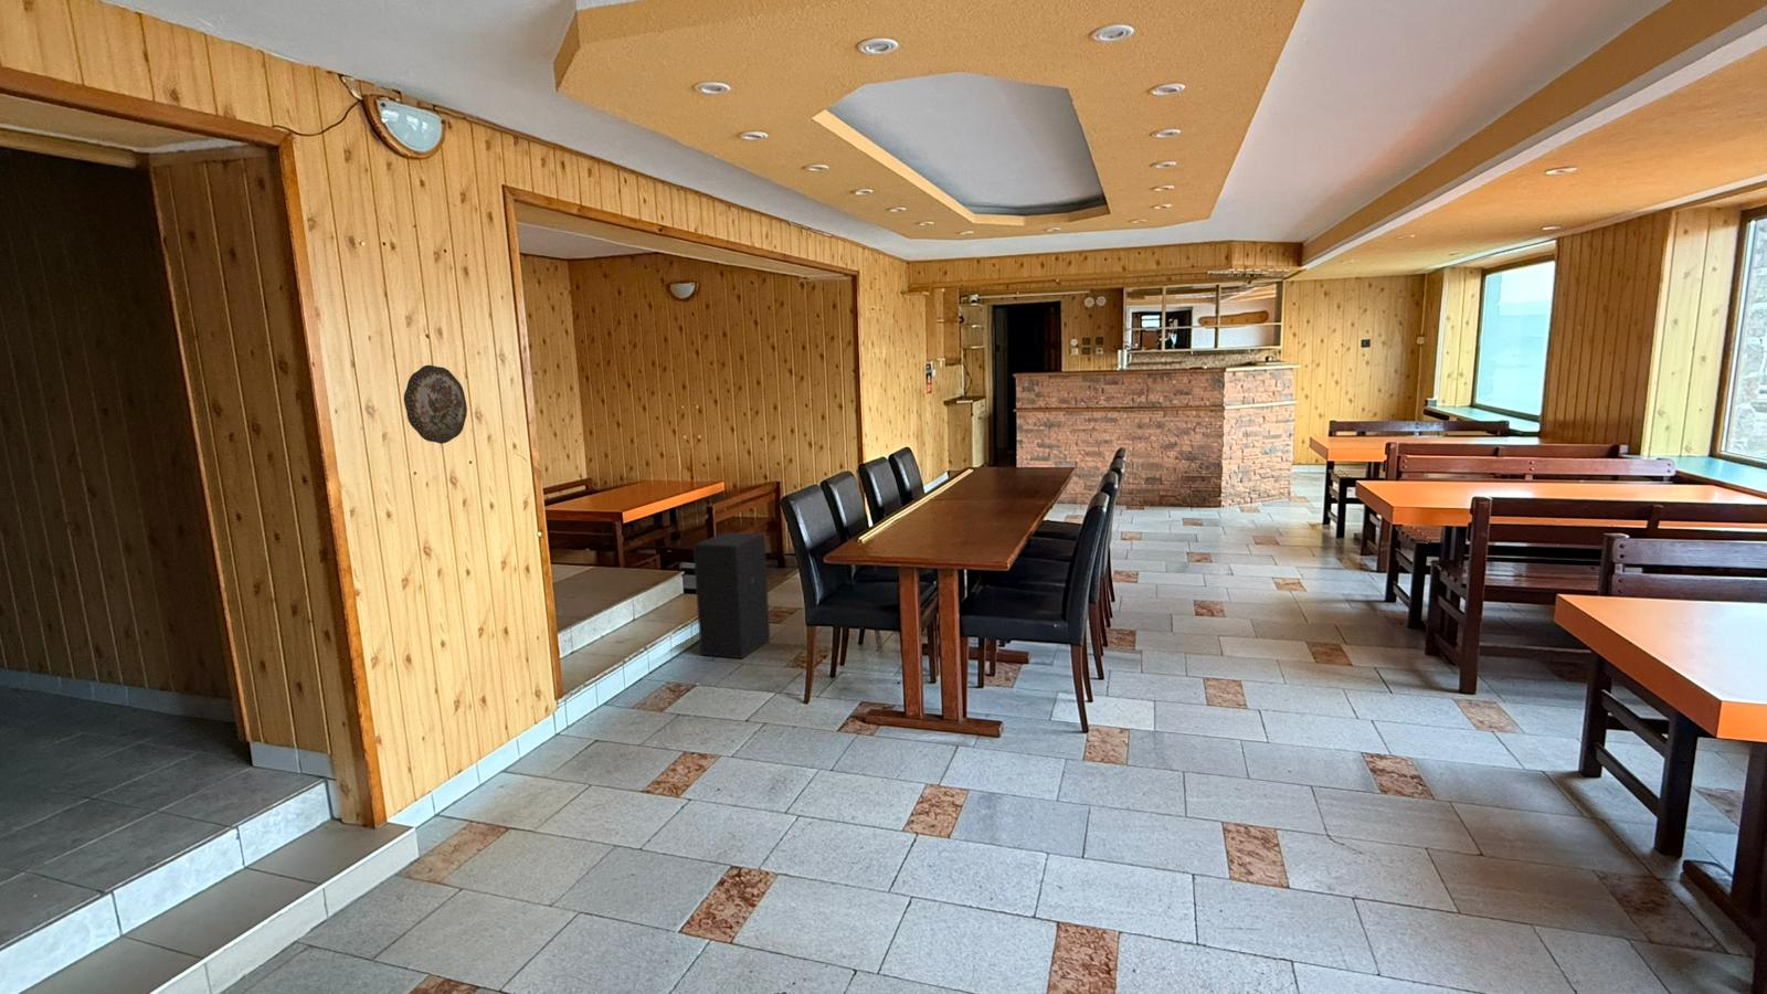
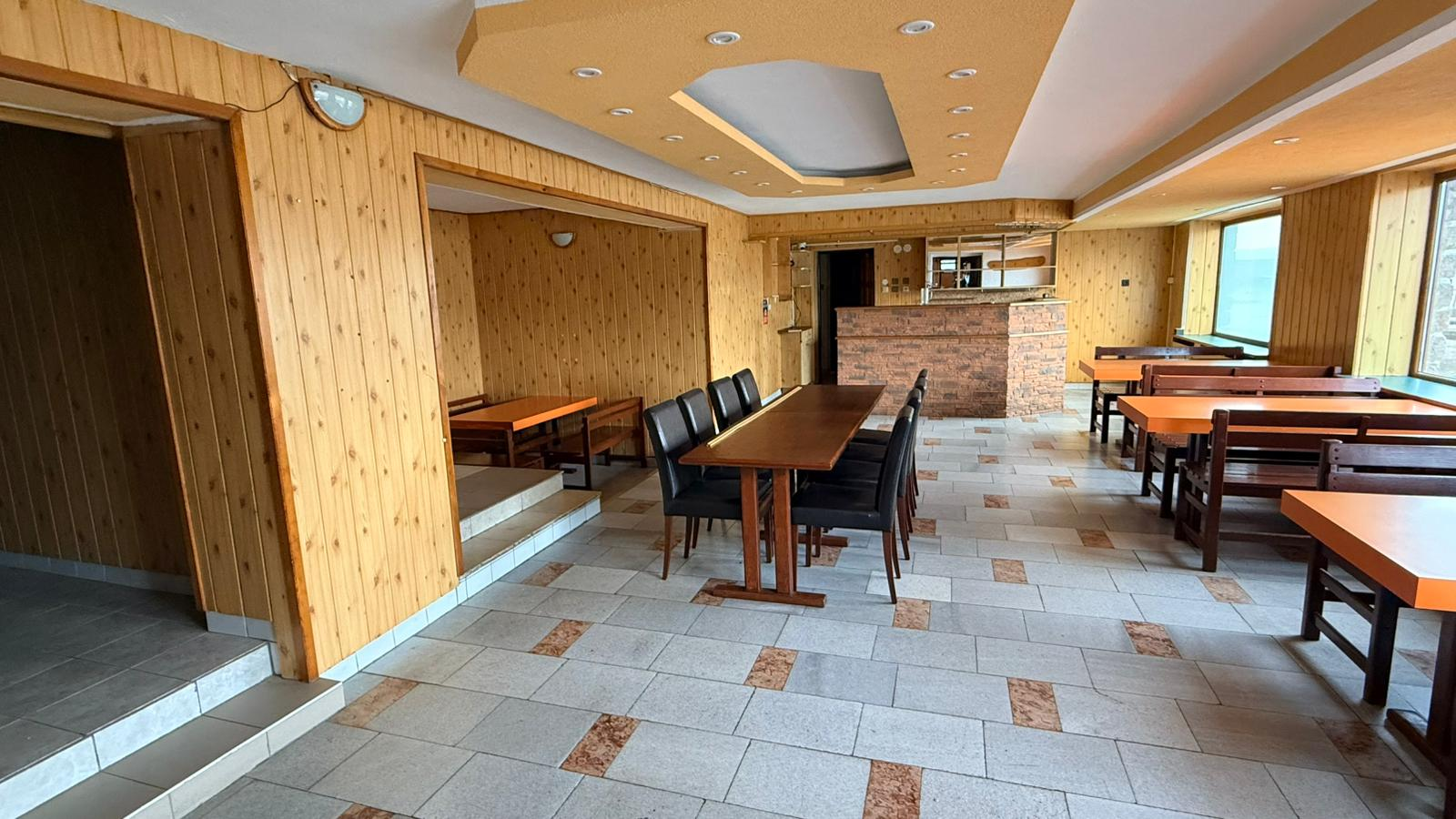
- speaker [693,532,771,659]
- decorative plate [403,364,468,445]
